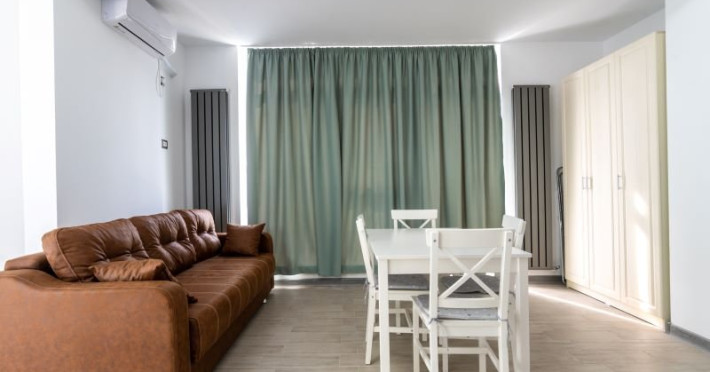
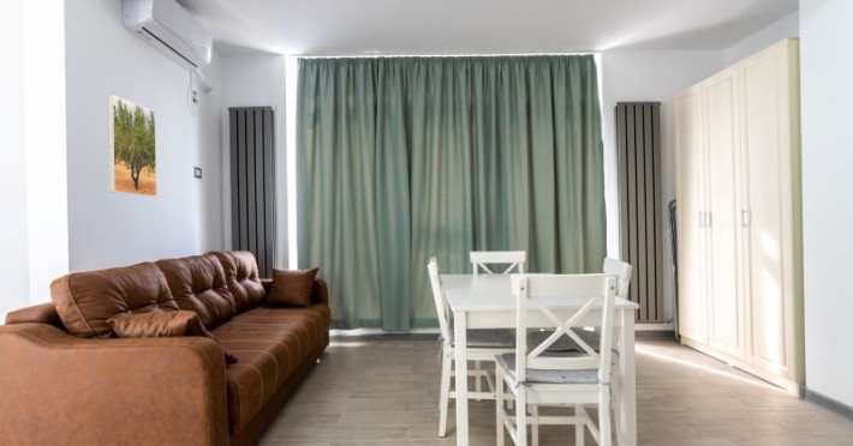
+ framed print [107,94,157,198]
